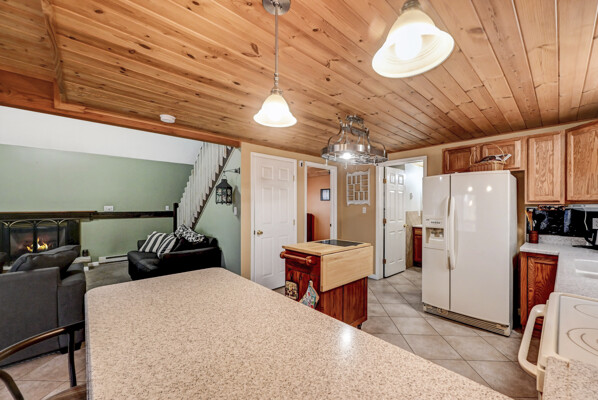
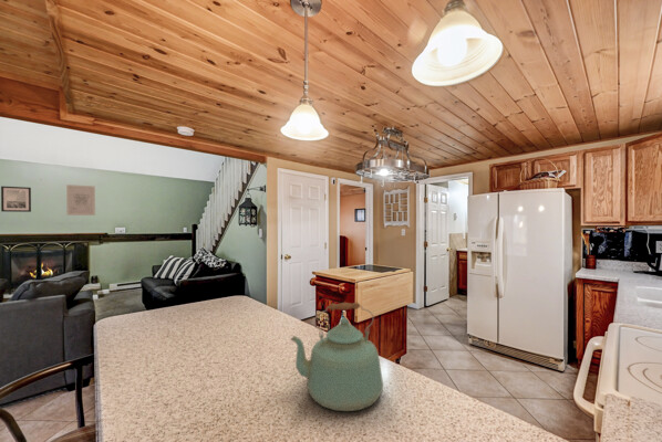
+ wall art [65,183,96,217]
+ kettle [289,301,384,412]
+ wall art [0,186,32,213]
